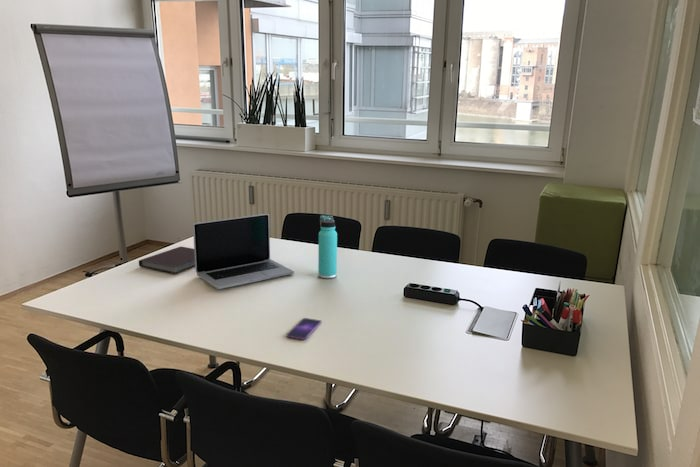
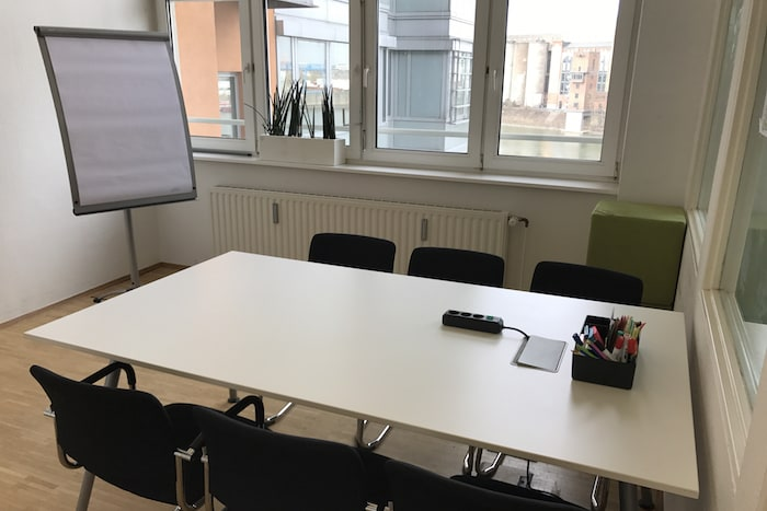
- notebook [138,246,195,275]
- smartphone [285,317,322,341]
- thermos bottle [317,214,338,279]
- laptop [192,213,295,290]
